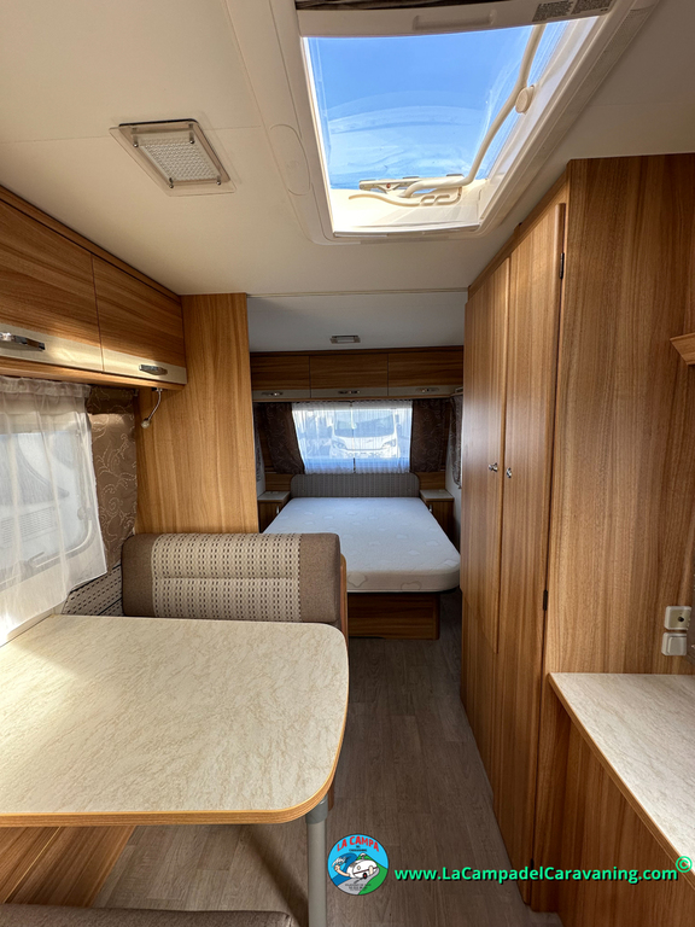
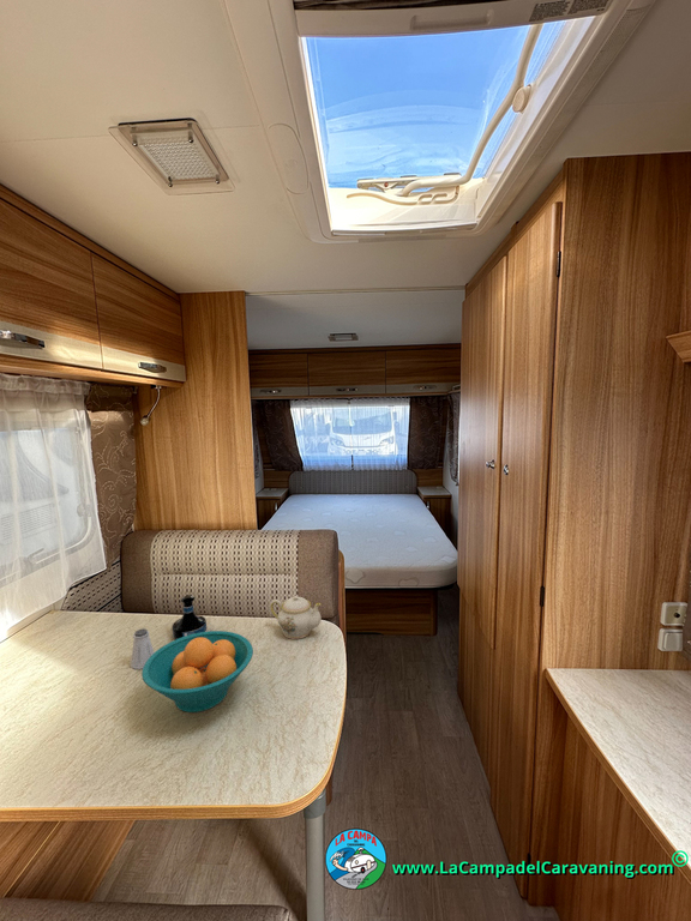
+ teapot [269,595,323,640]
+ fruit bowl [140,630,254,714]
+ tequila bottle [170,594,208,640]
+ saltshaker [130,627,155,670]
